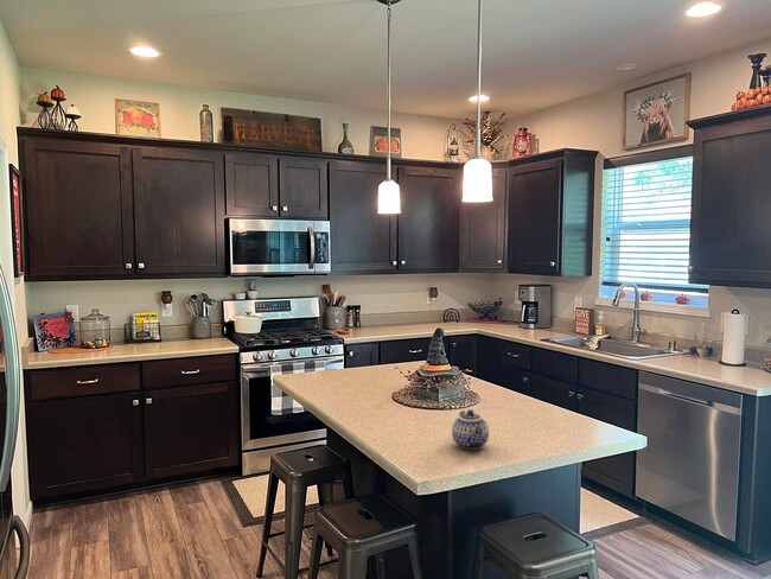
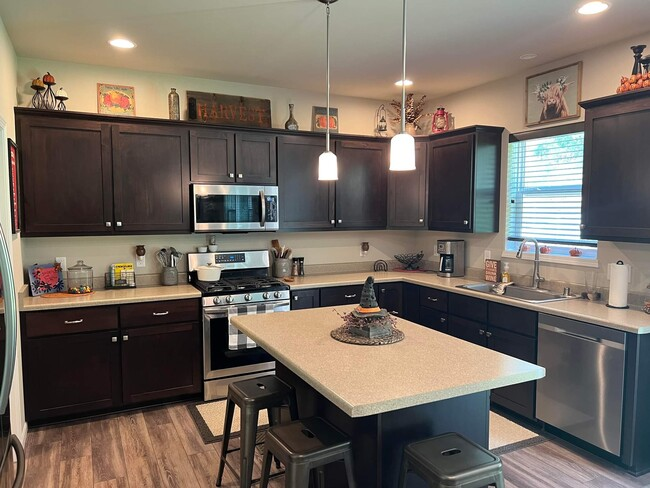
- teapot [451,408,490,451]
